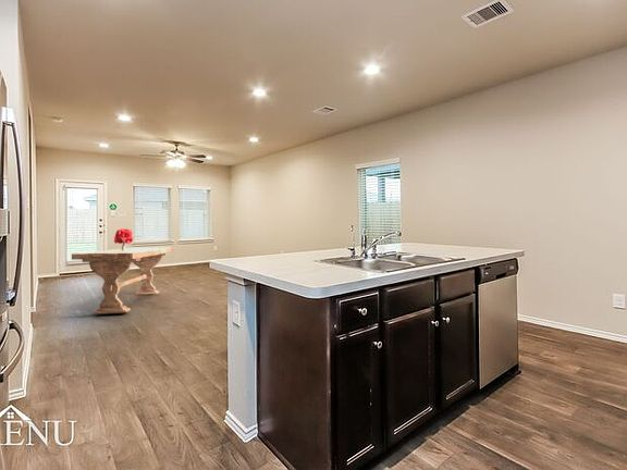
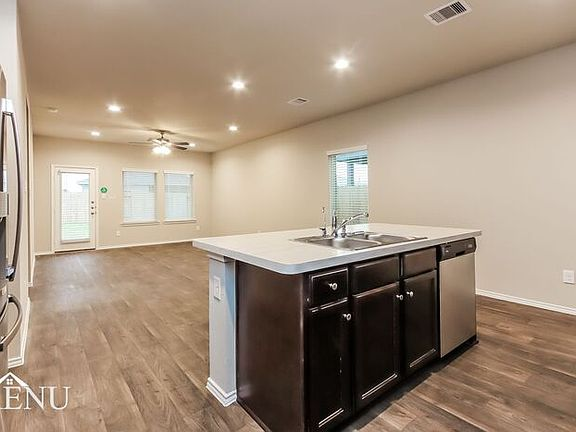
- dining table [71,246,174,314]
- bouquet [113,227,134,251]
